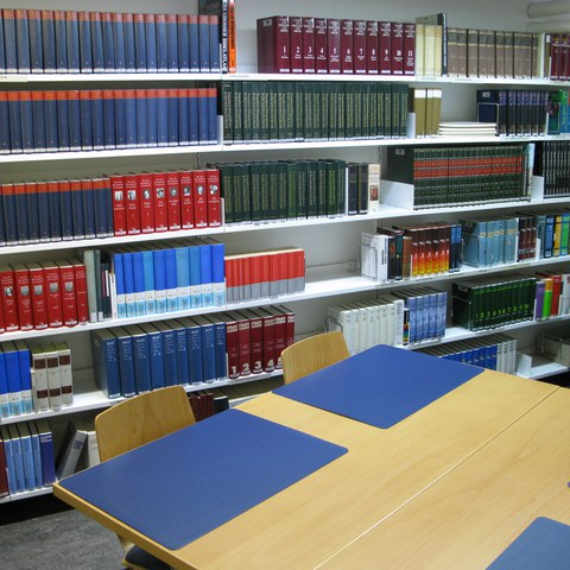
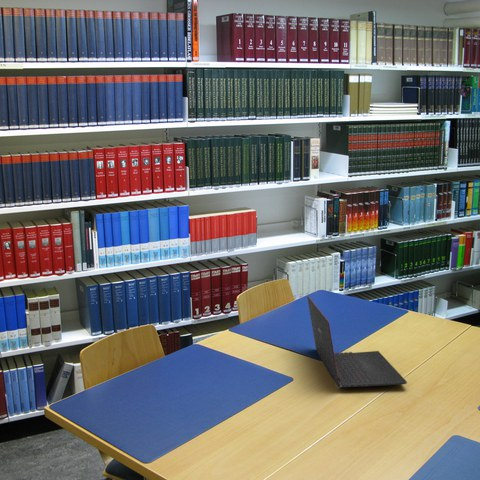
+ laptop [306,295,408,388]
